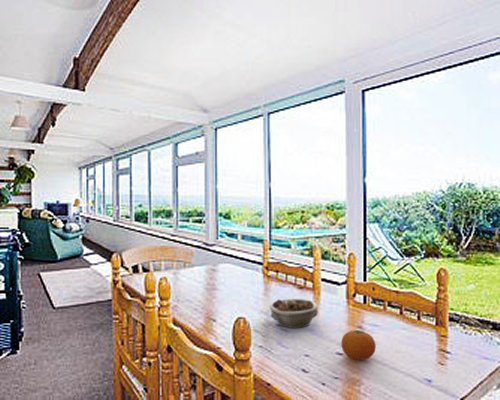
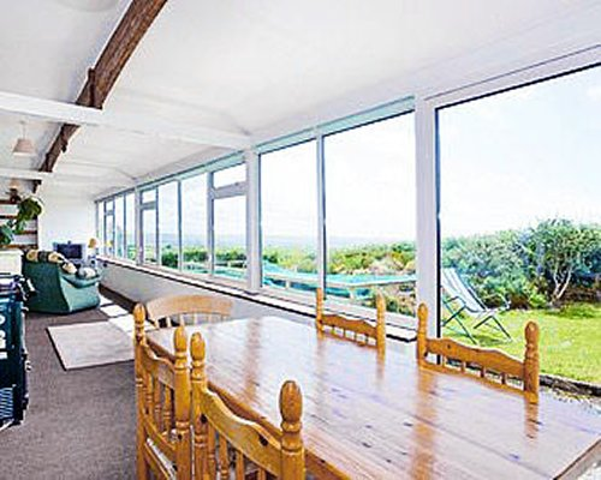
- succulent planter [268,298,319,329]
- fruit [341,329,377,361]
